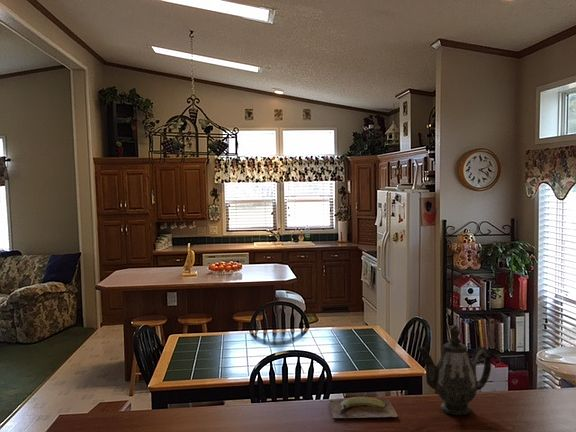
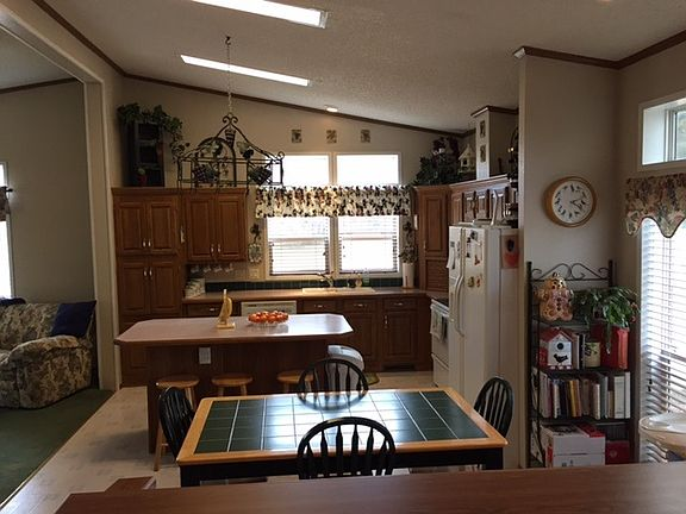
- teapot [415,324,492,416]
- banana [329,396,399,419]
